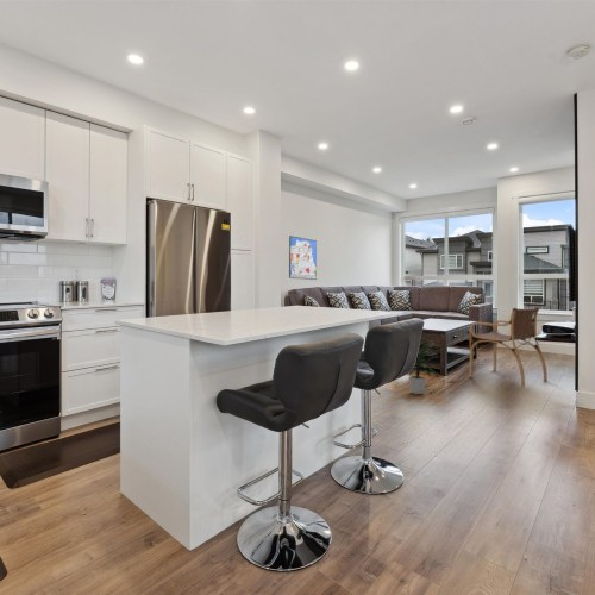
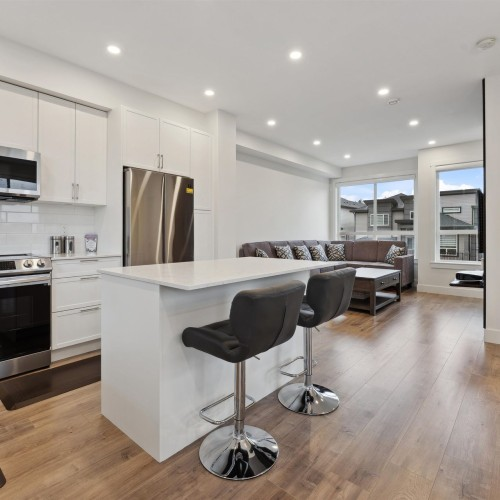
- armchair [466,306,549,388]
- indoor plant [408,338,439,395]
- wall art [288,234,318,281]
